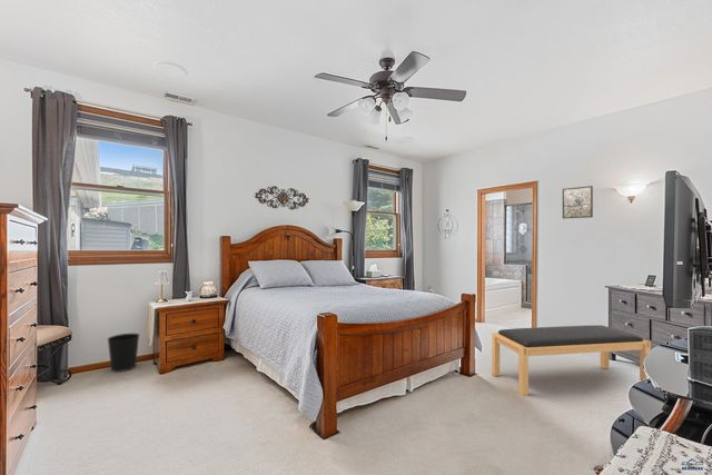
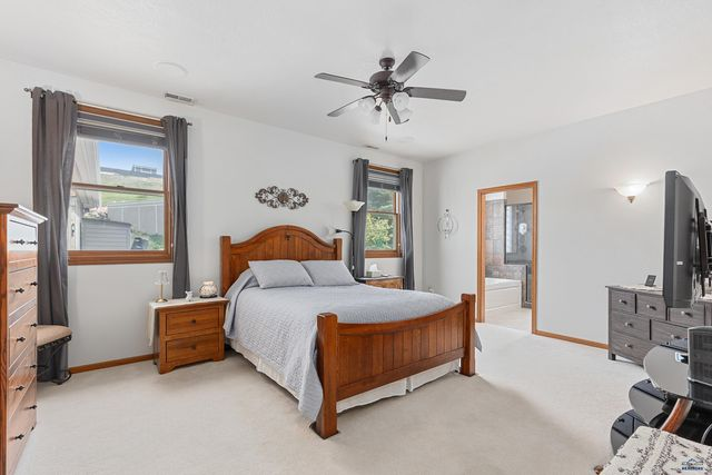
- bench [491,324,652,397]
- wastebasket [107,333,140,373]
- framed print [562,185,594,219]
